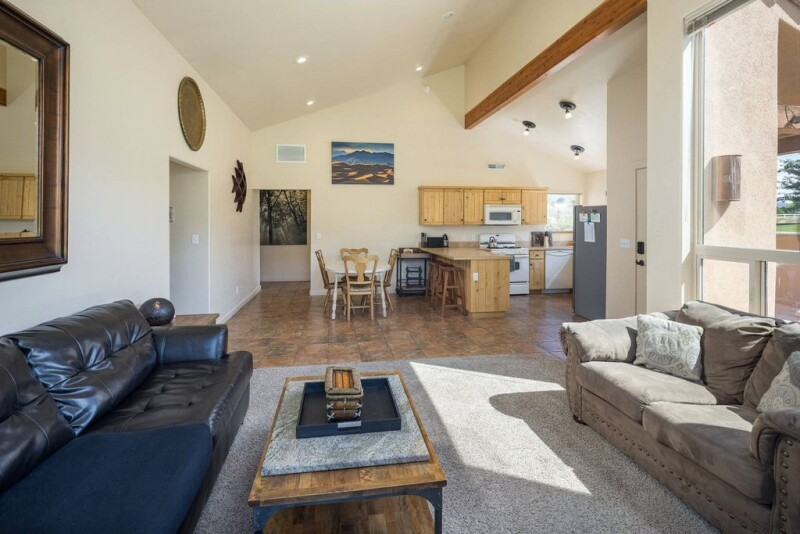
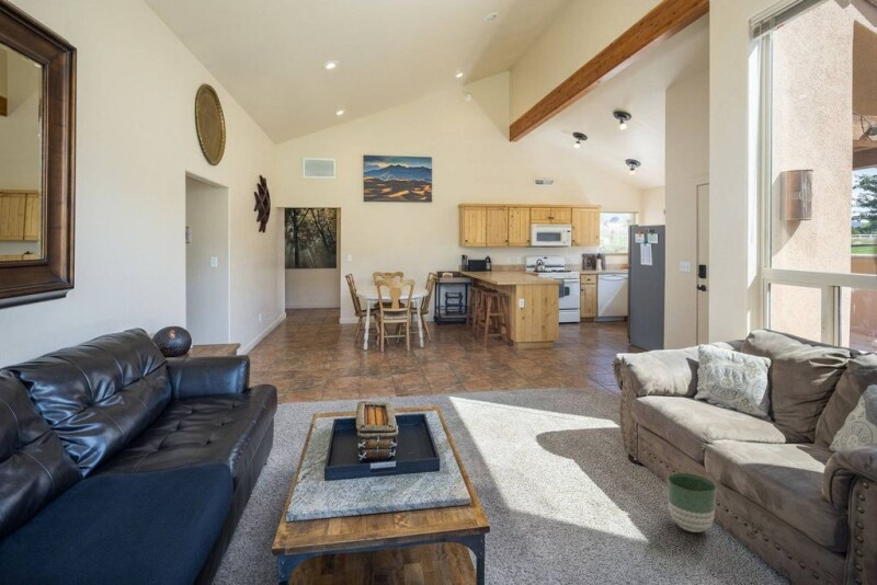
+ planter [667,472,718,534]
